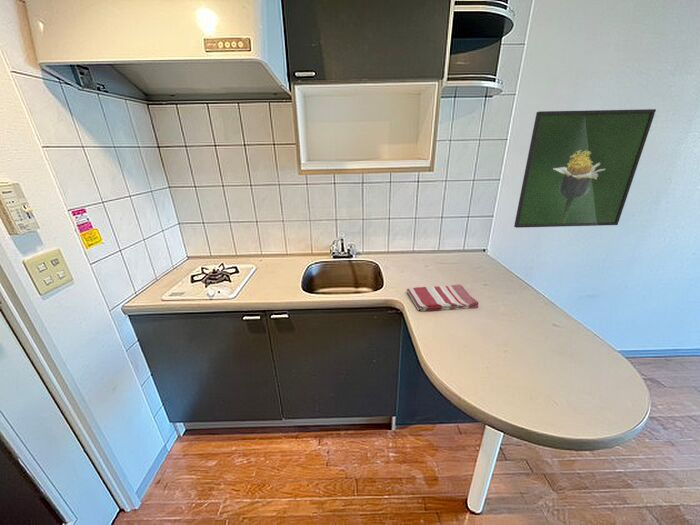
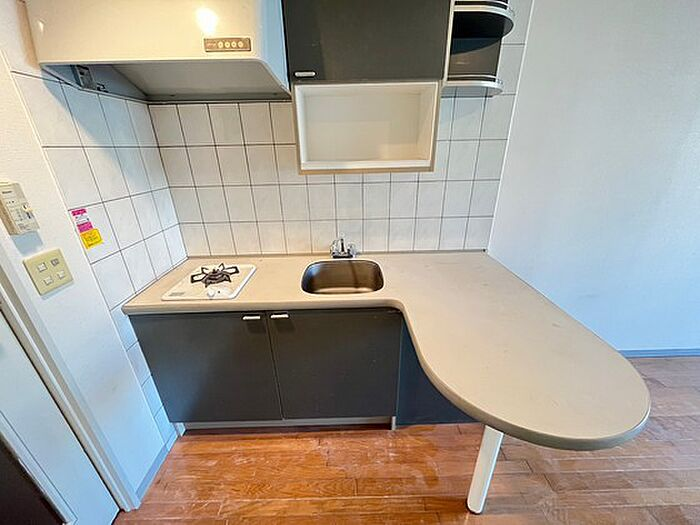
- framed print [513,108,657,229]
- dish towel [406,283,479,312]
